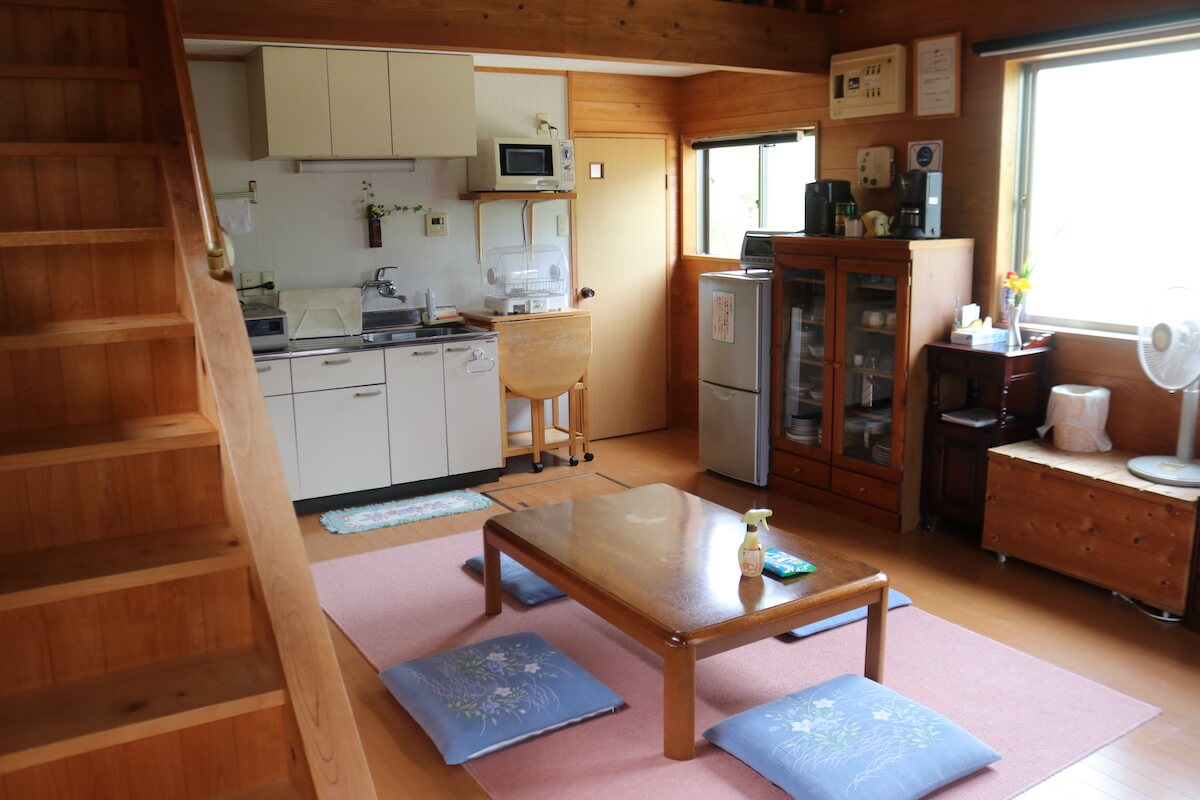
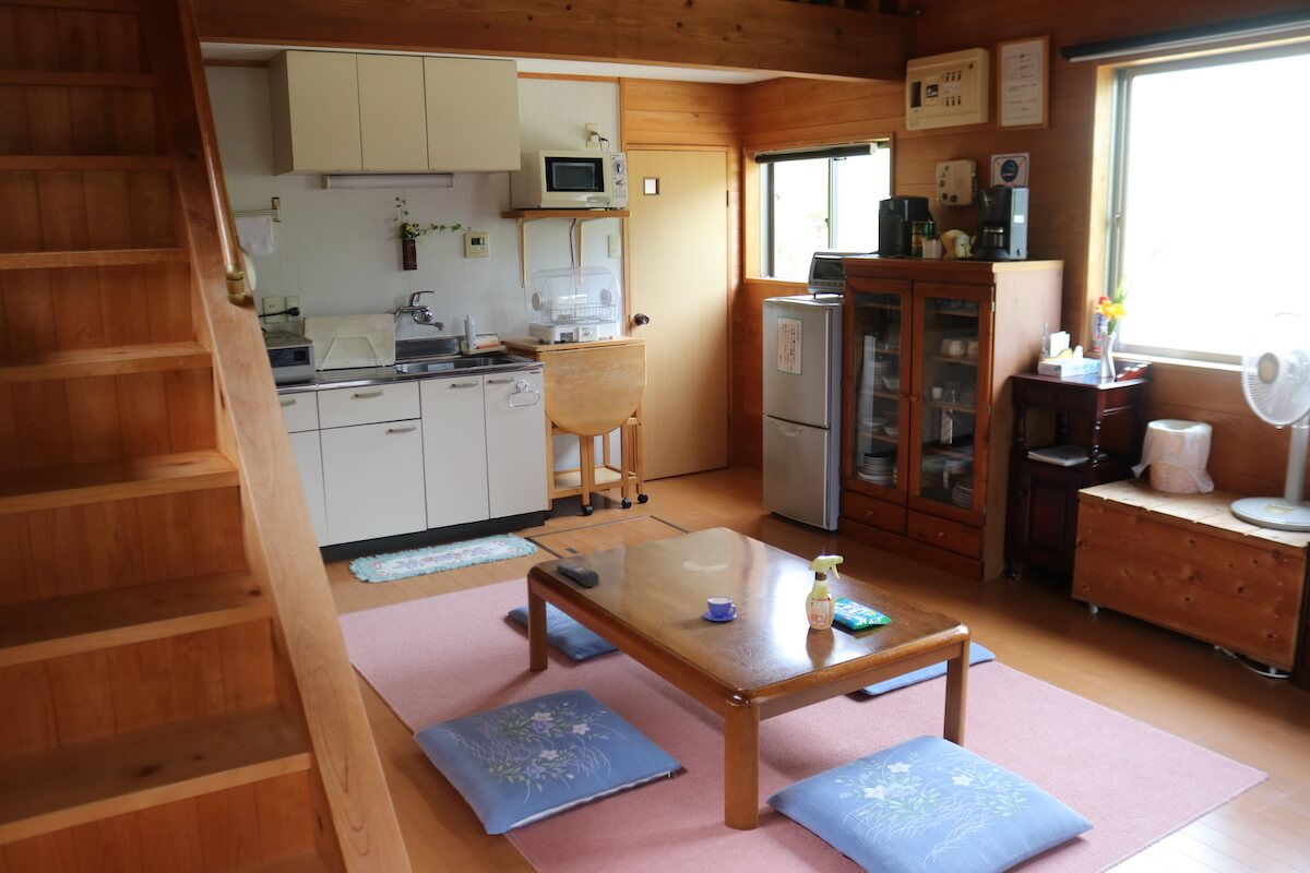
+ remote control [556,562,600,588]
+ teacup [702,596,737,622]
